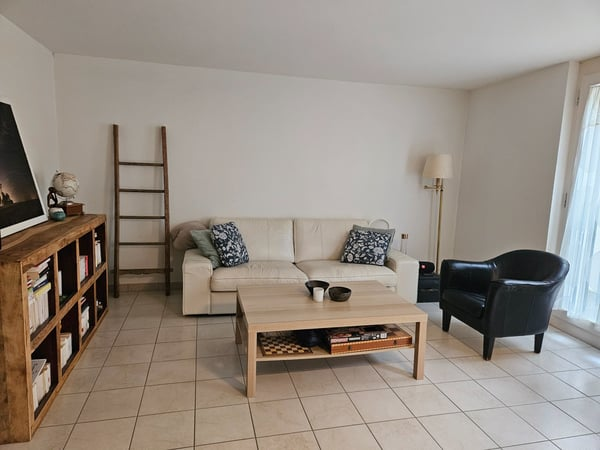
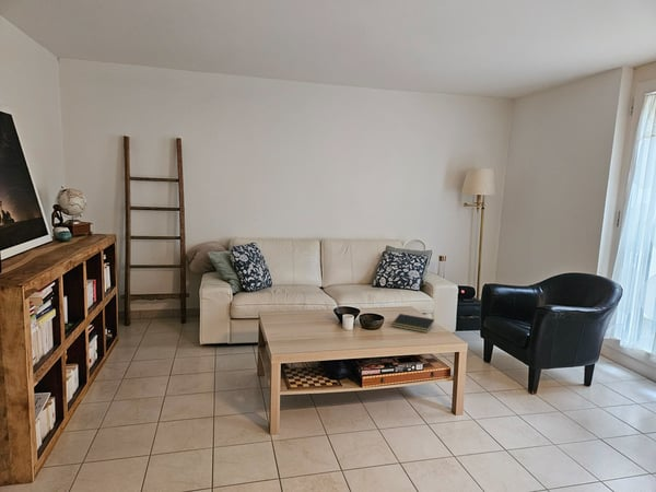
+ notepad [390,313,435,333]
